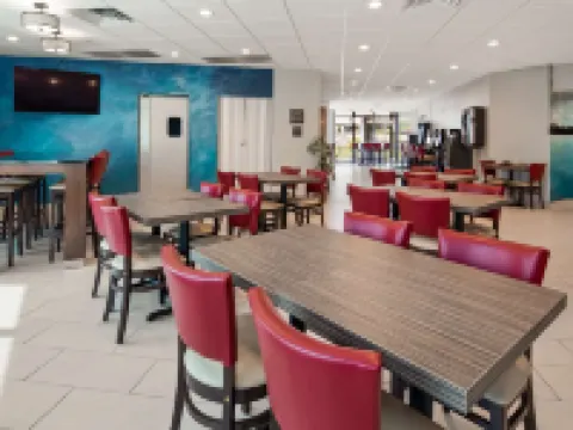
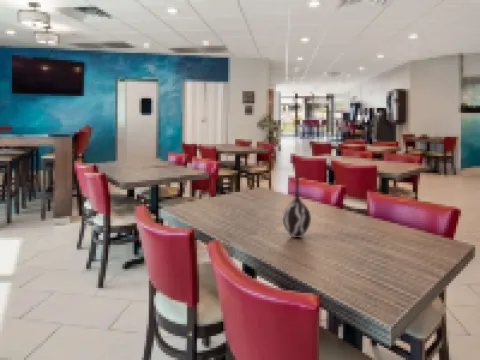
+ vase [282,175,312,239]
